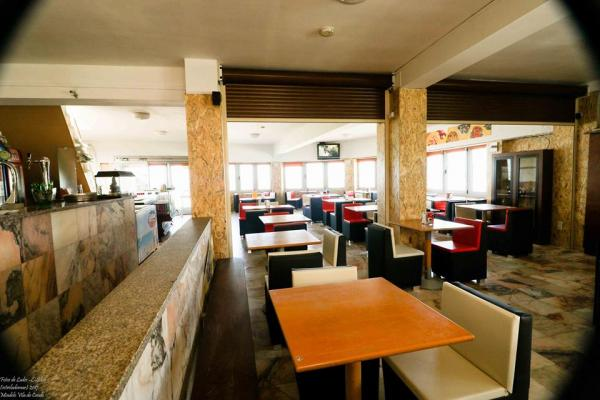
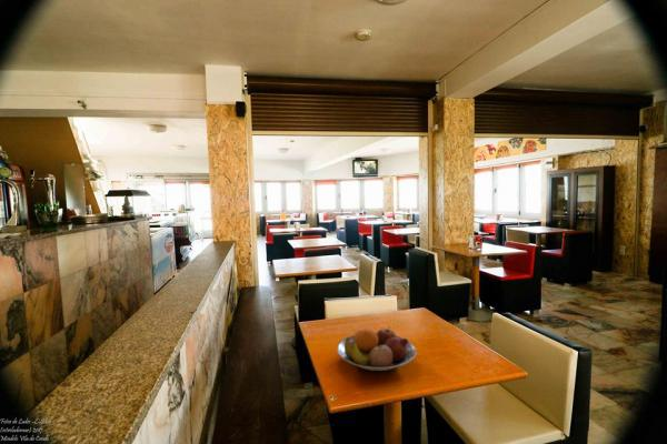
+ fruit bowl [336,326,417,372]
